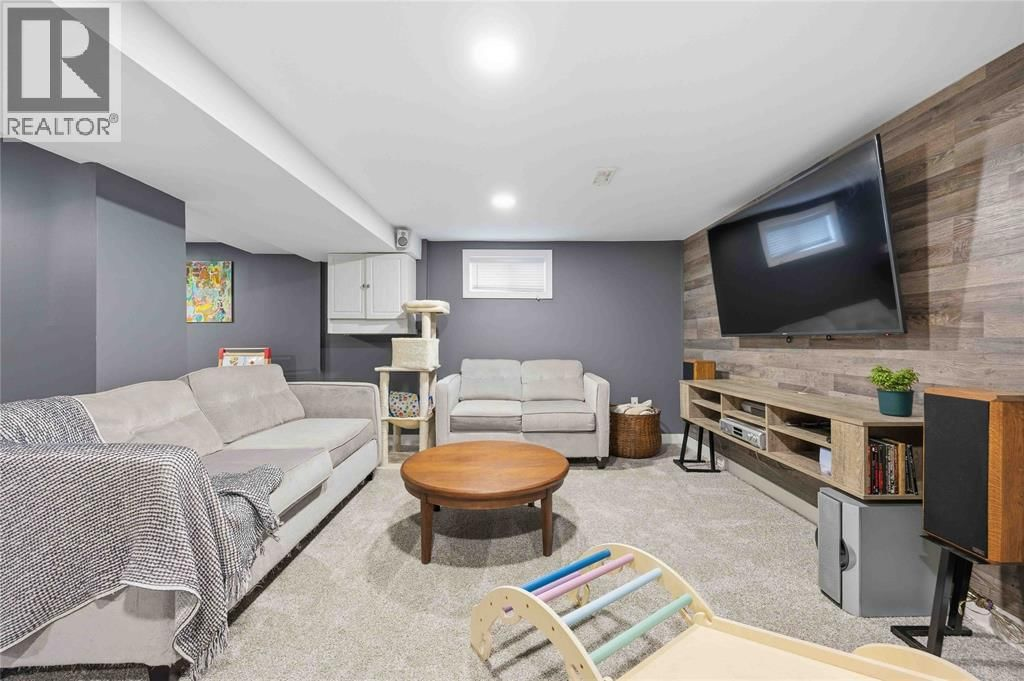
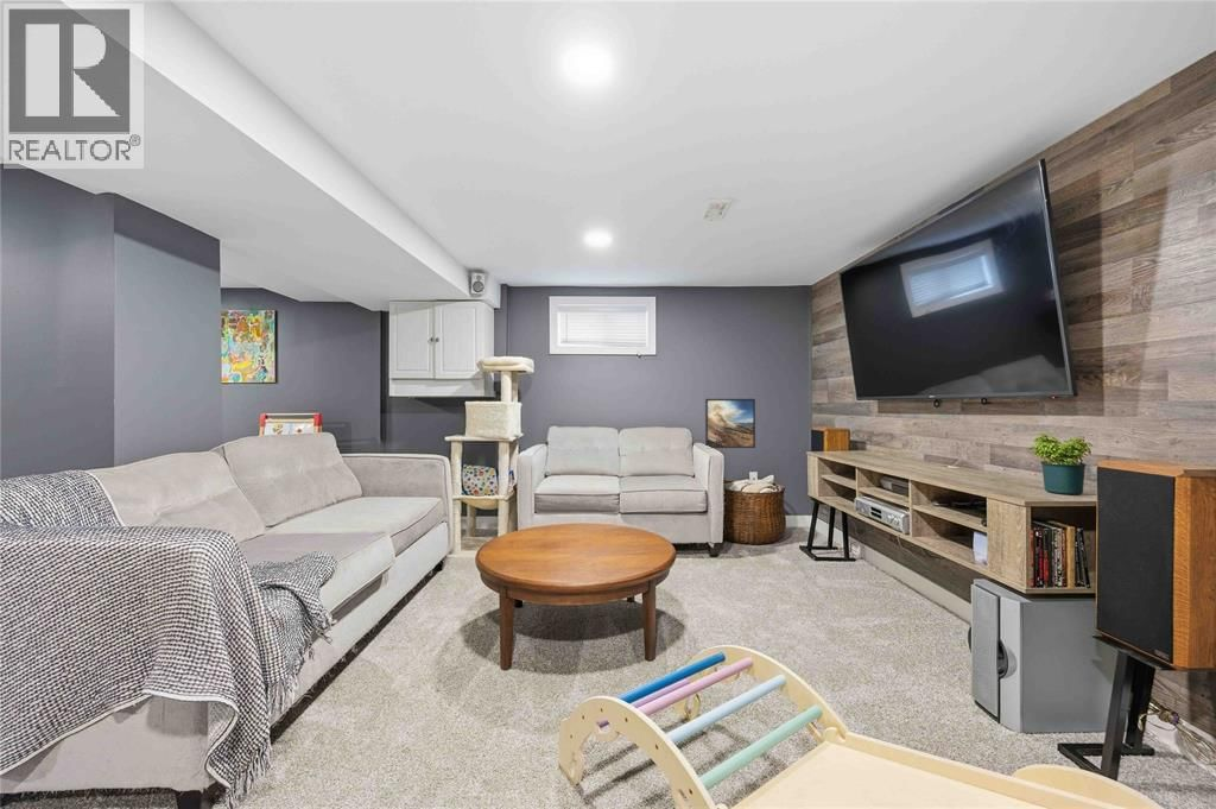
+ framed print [704,398,756,449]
